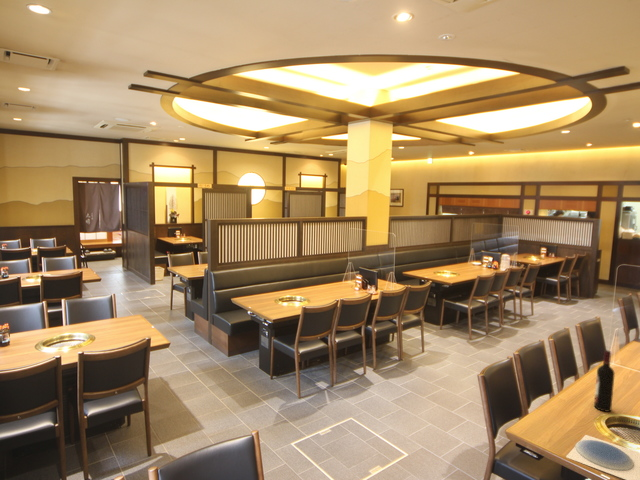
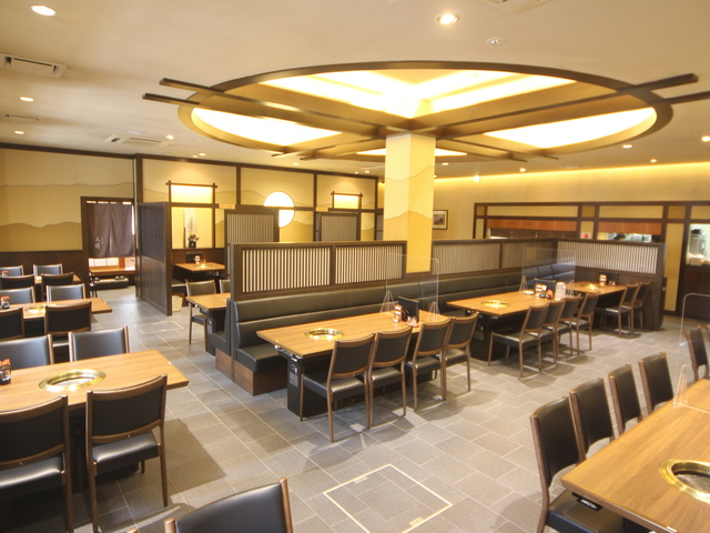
- wine bottle [593,349,616,413]
- bowl [565,434,640,480]
